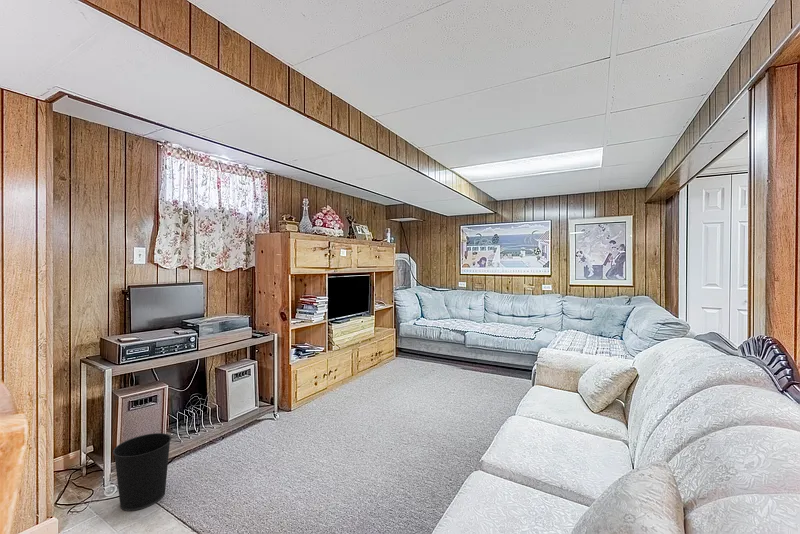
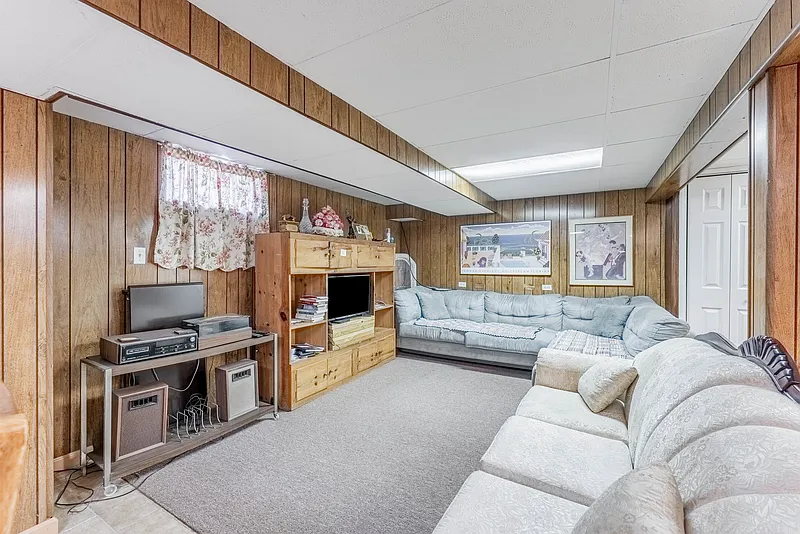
- wastebasket [112,432,172,512]
